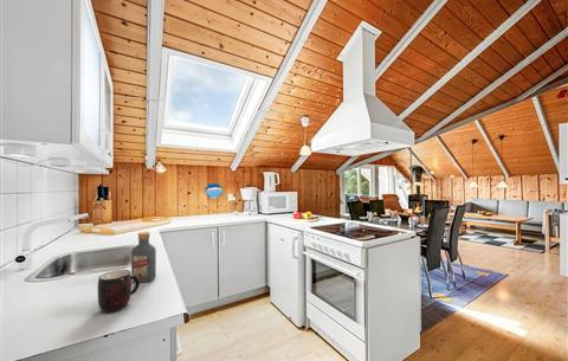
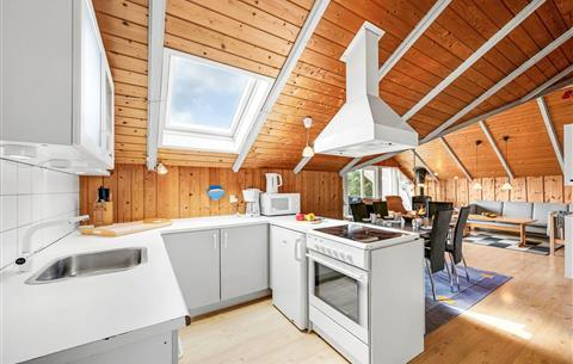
- mug [97,269,141,315]
- vodka [130,231,157,284]
